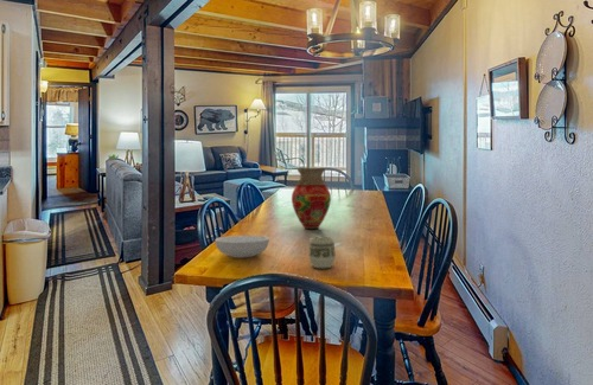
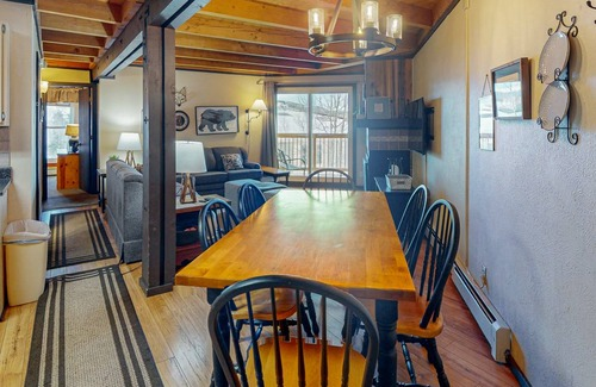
- cup [307,236,337,269]
- vase [291,167,332,230]
- serving bowl [215,235,270,259]
